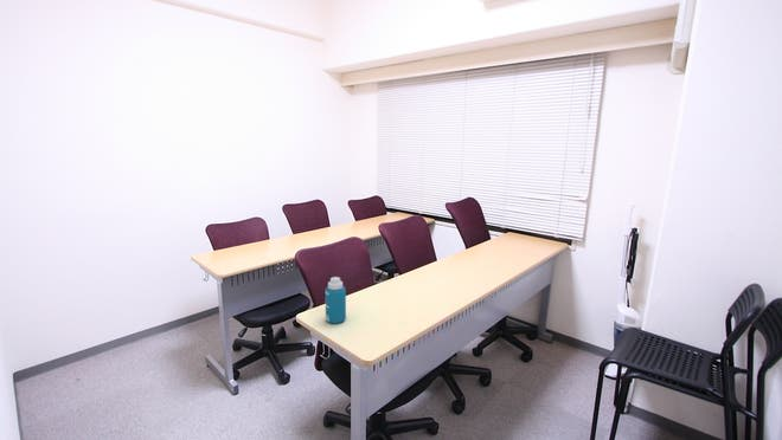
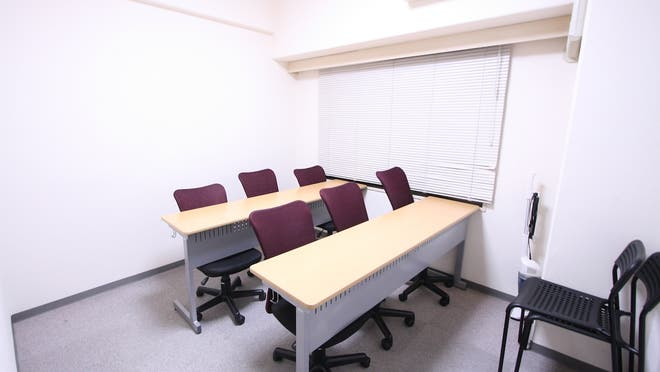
- bottle [325,276,347,324]
